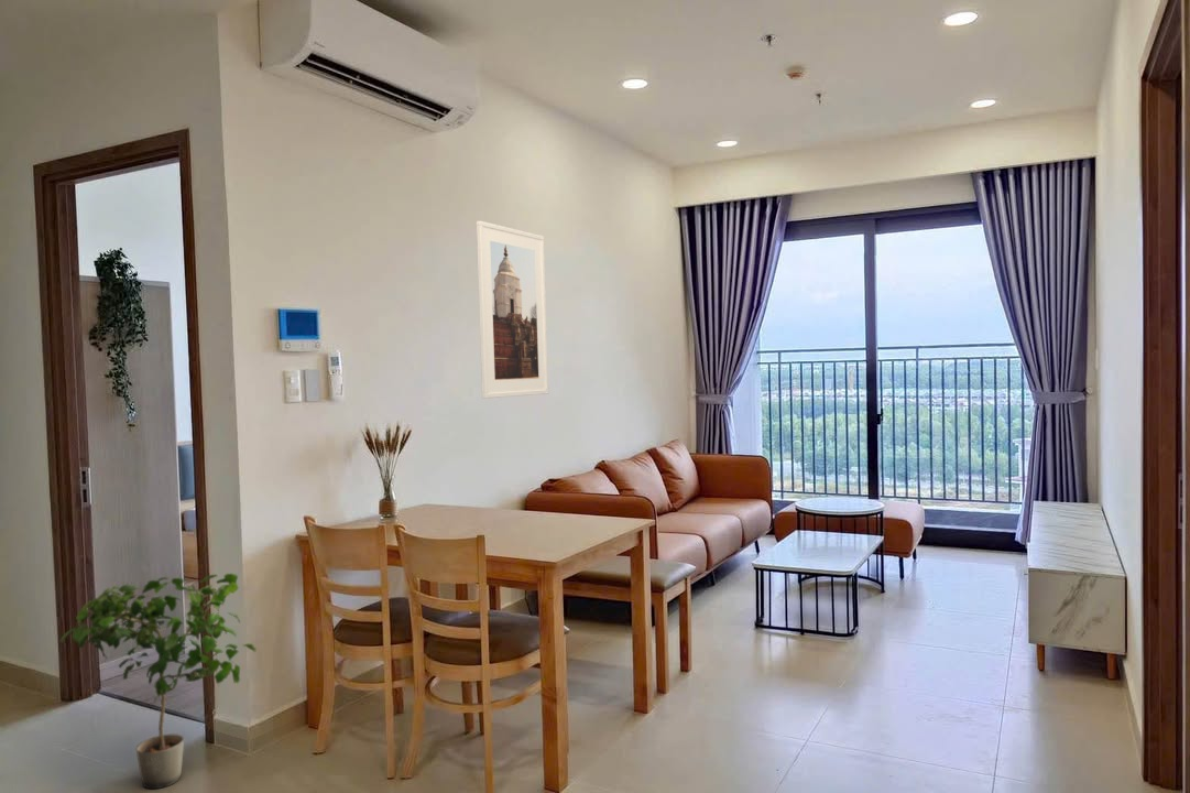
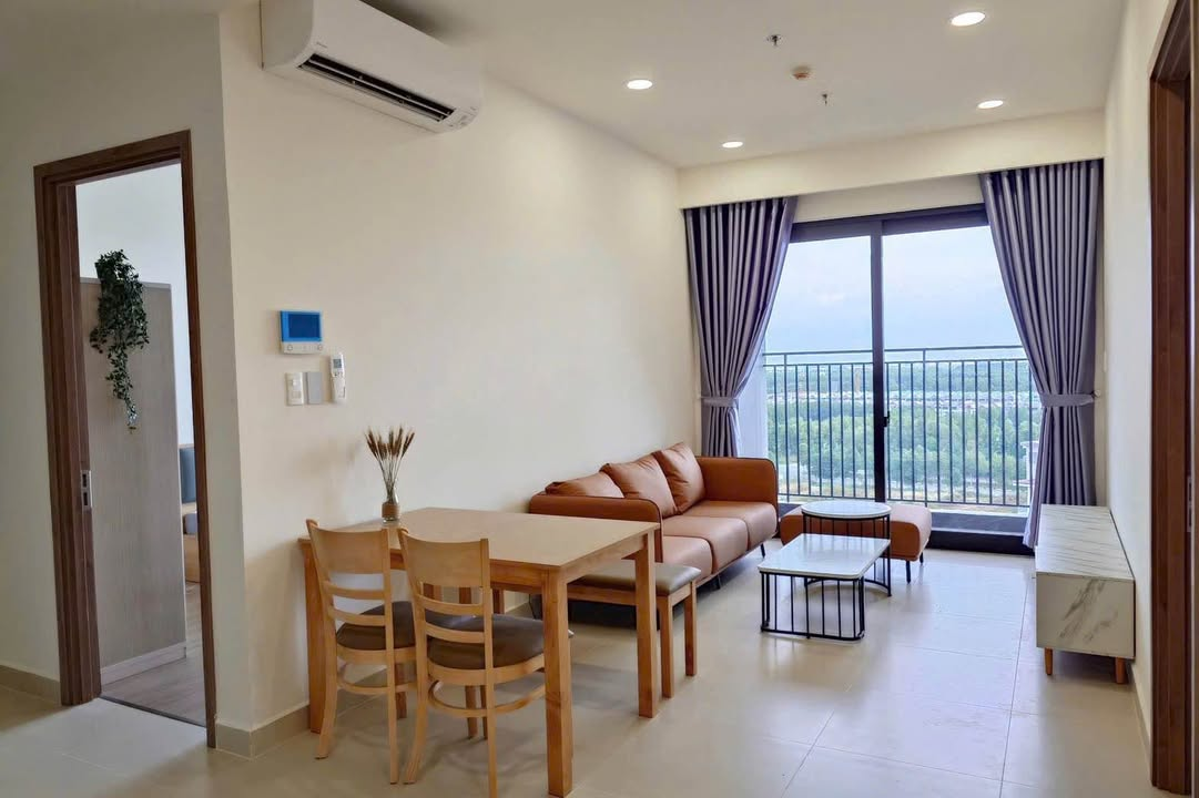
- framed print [476,220,549,400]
- potted plant [59,573,256,790]
